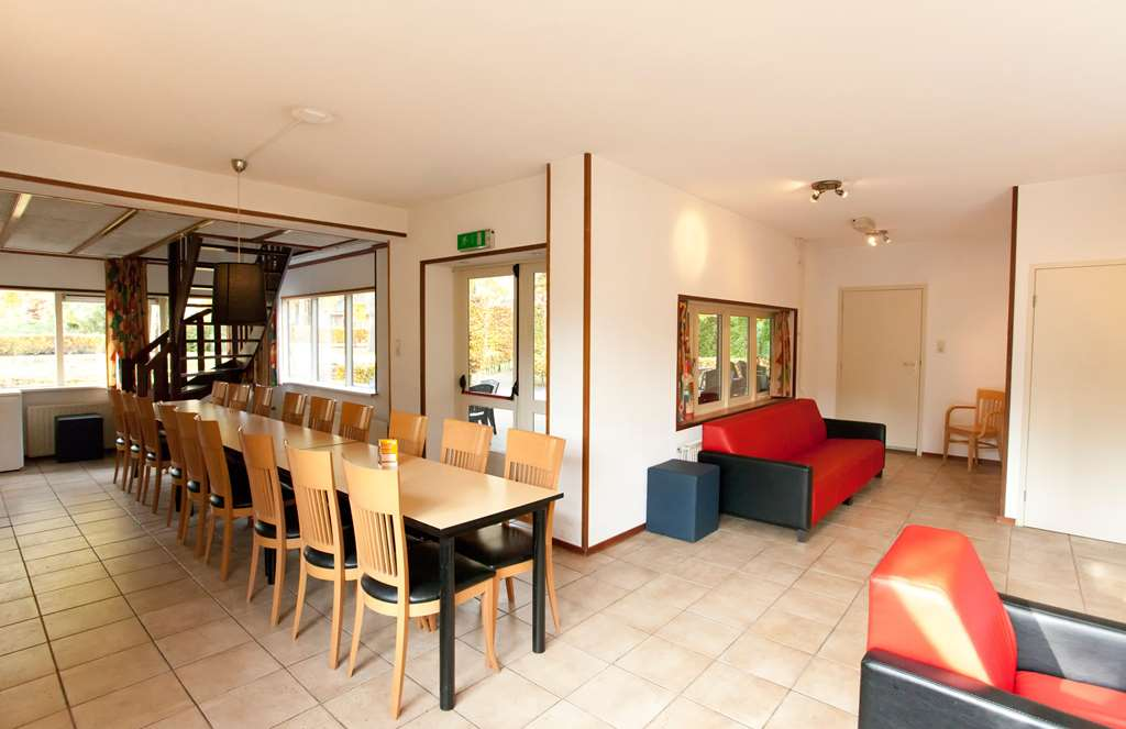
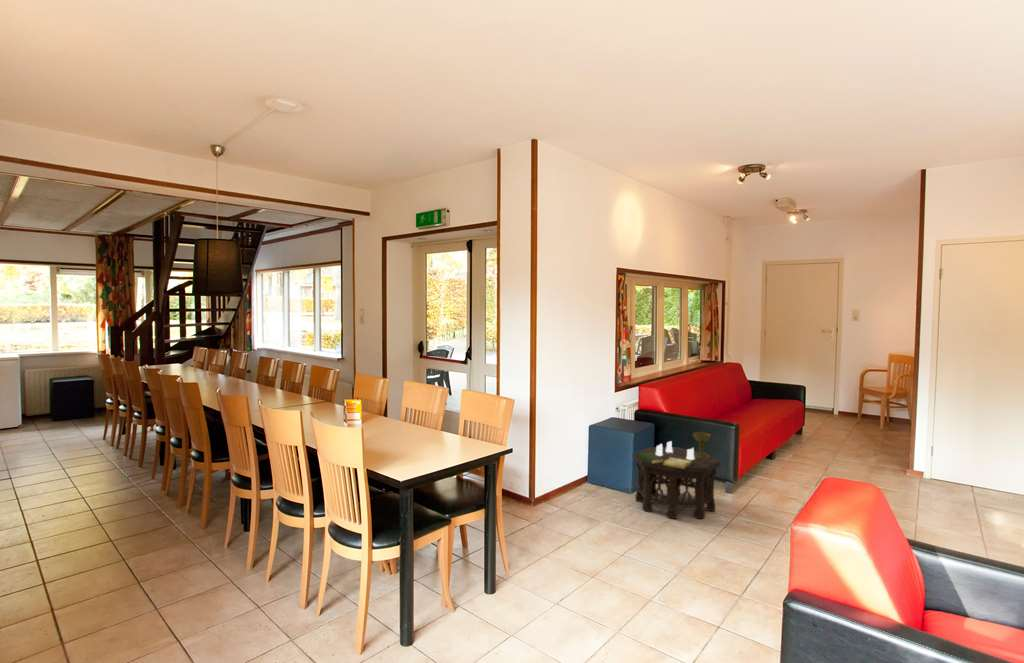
+ side table [631,431,722,520]
